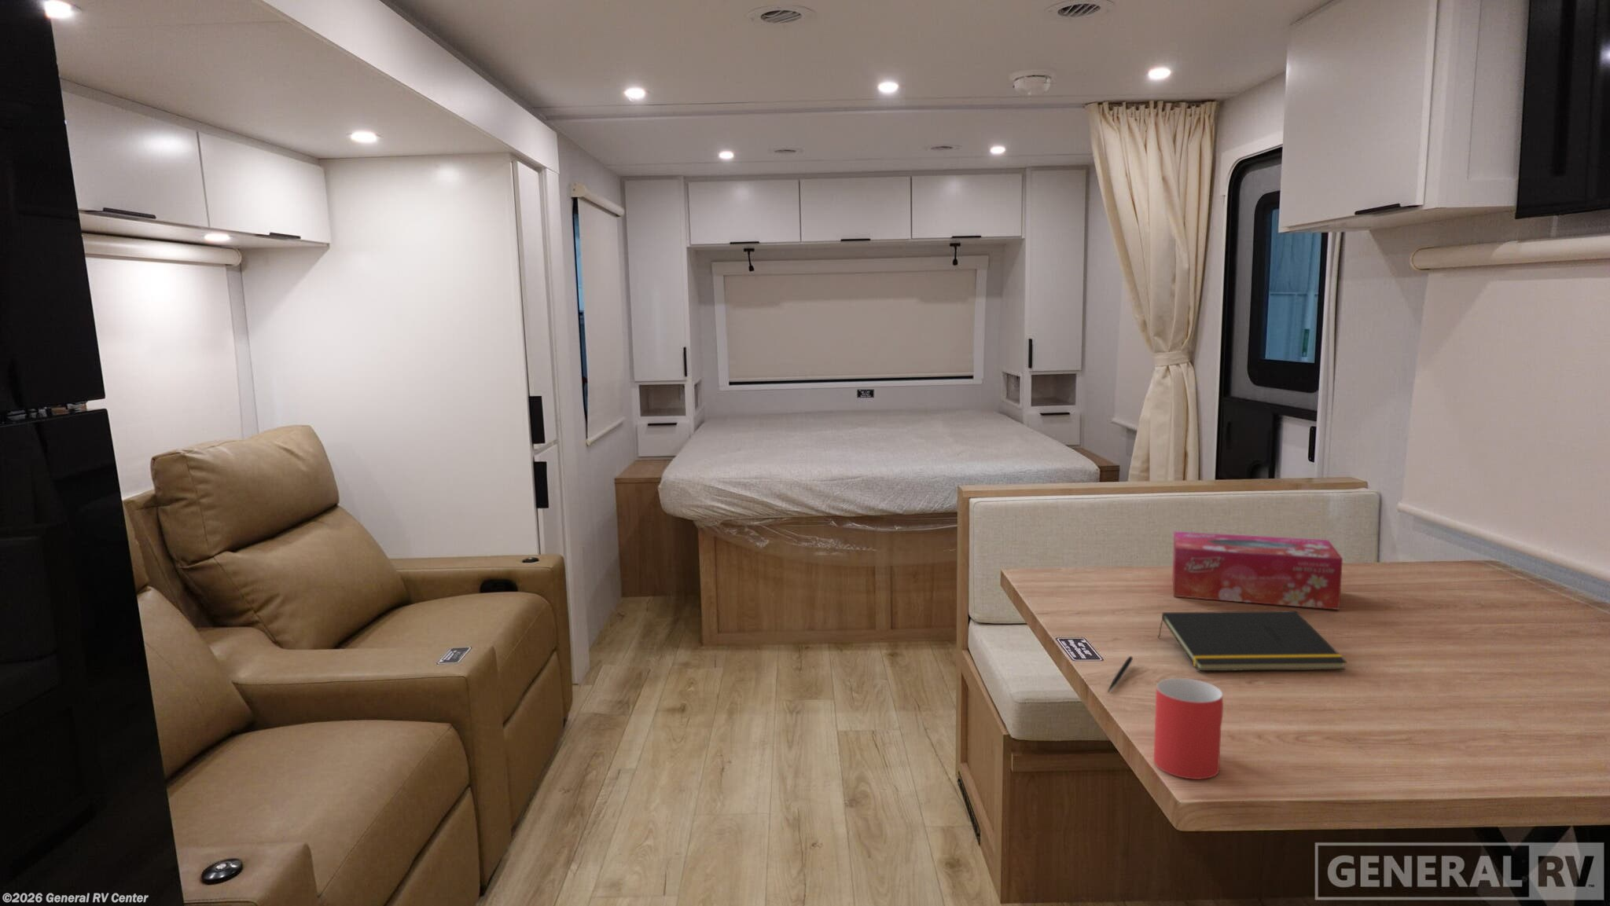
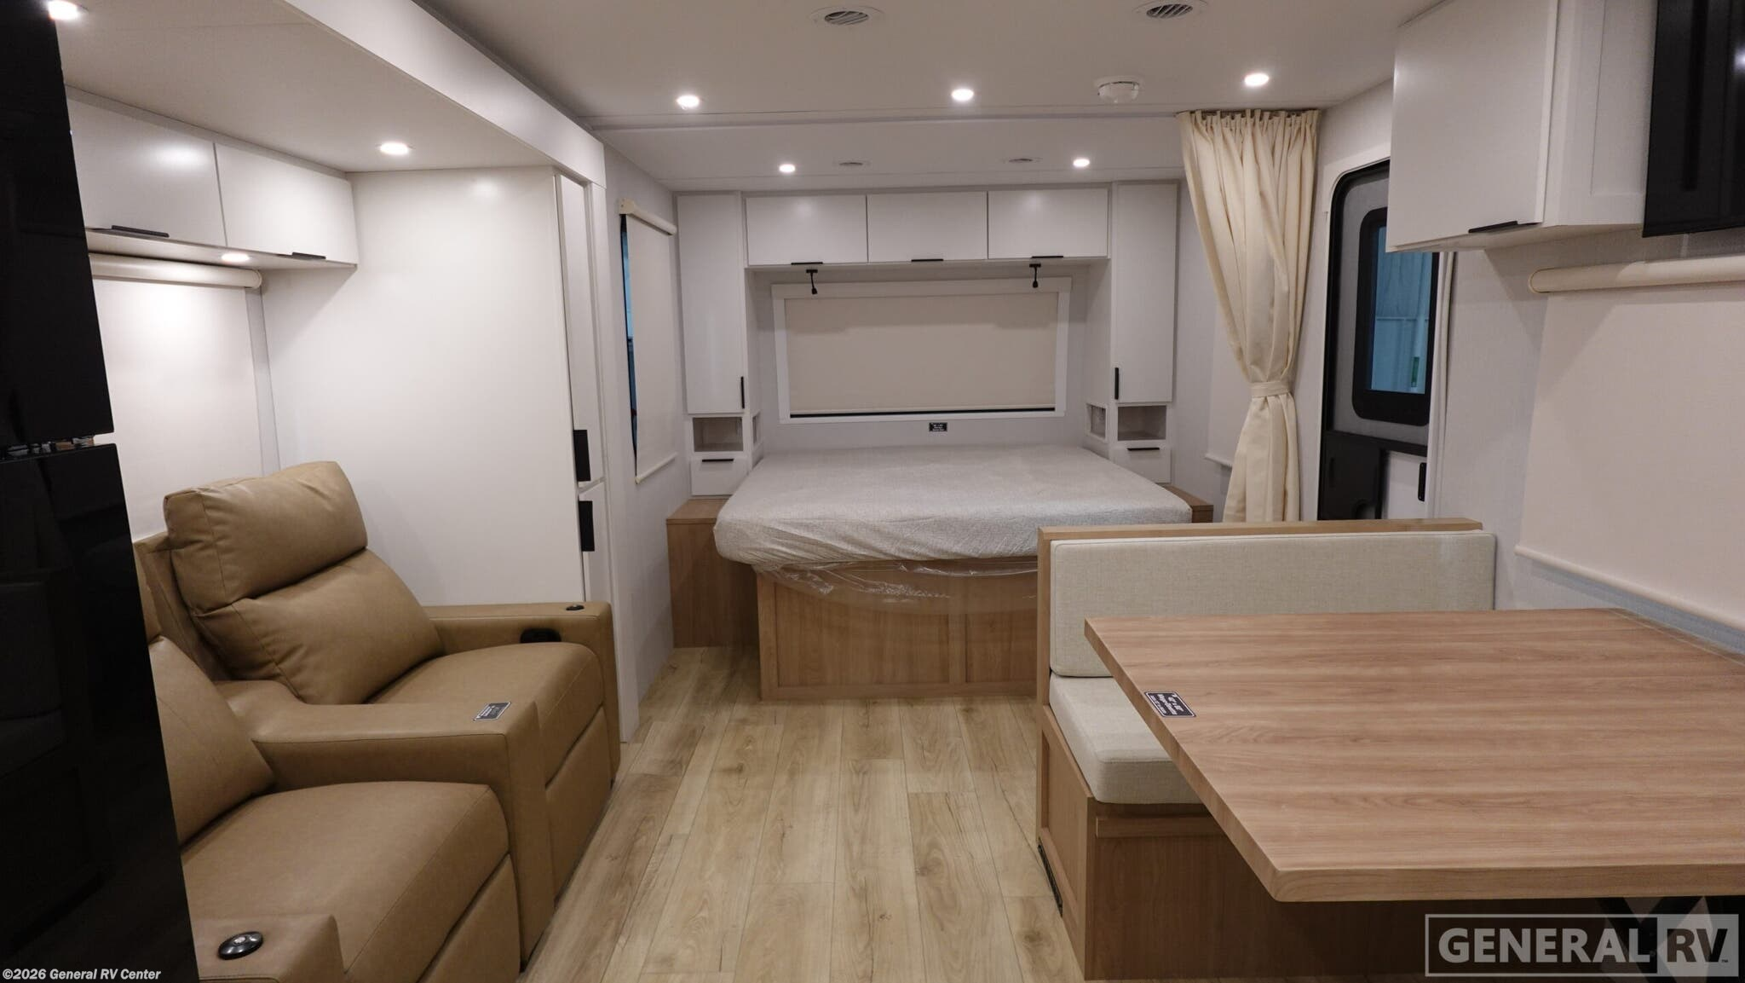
- notepad [1158,610,1348,672]
- mug [1153,677,1224,780]
- pen [1107,655,1133,693]
- tissue box [1171,530,1344,611]
